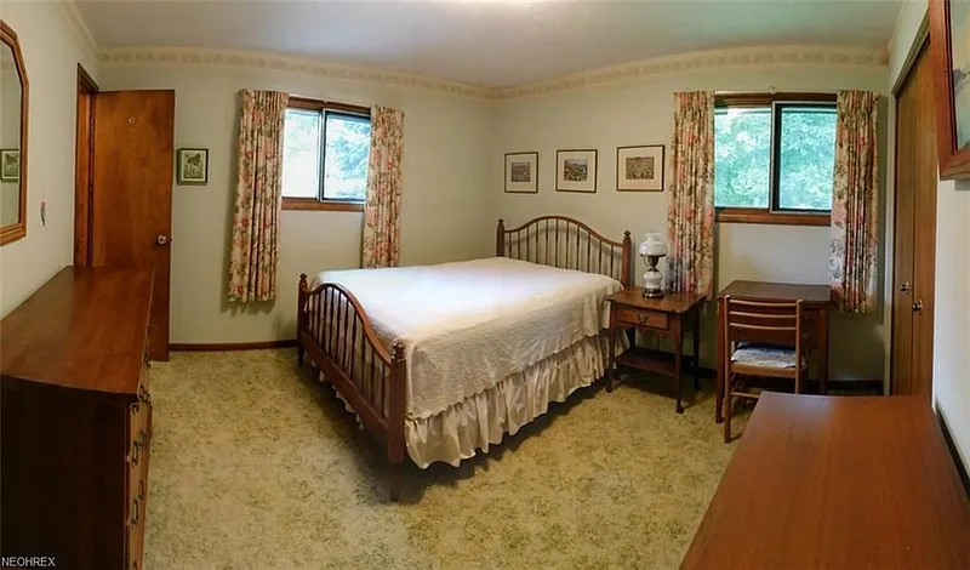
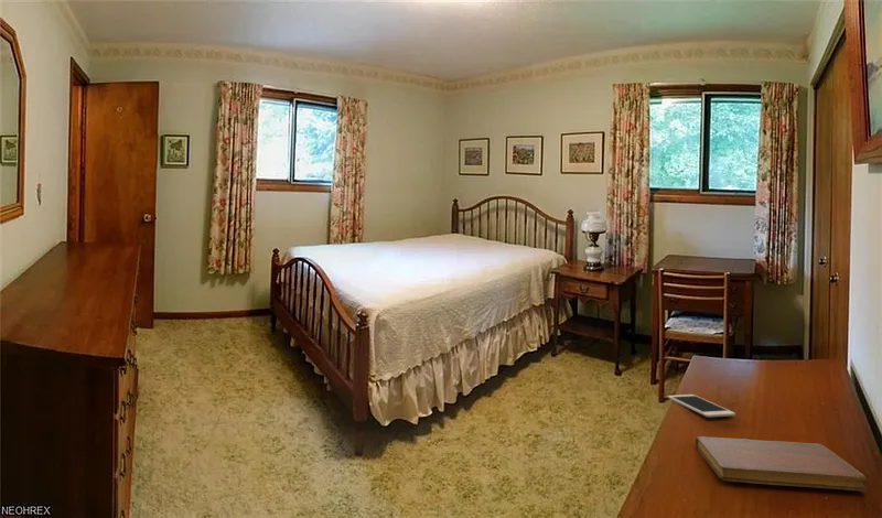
+ cell phone [667,393,736,418]
+ notebook [695,435,869,493]
